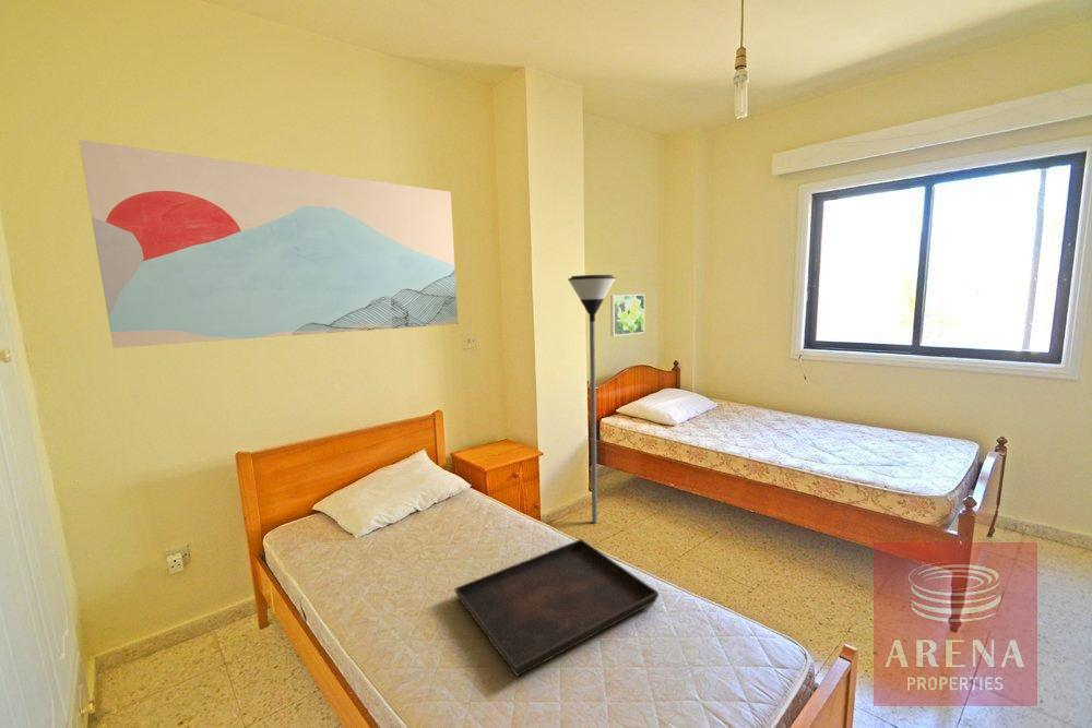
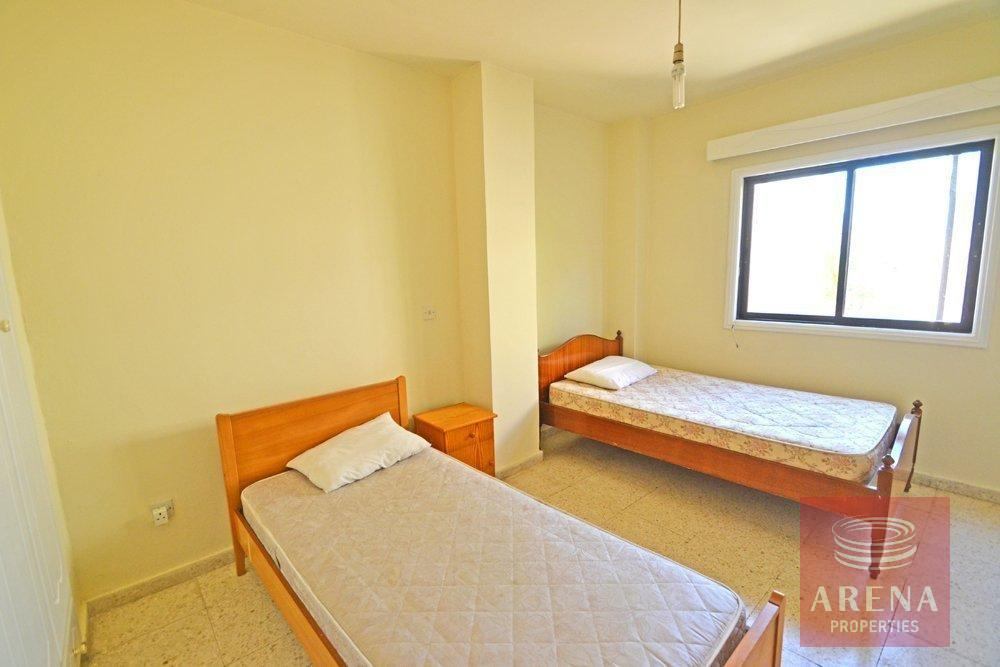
- floor lamp [567,274,617,524]
- serving tray [453,538,660,678]
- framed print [609,294,645,337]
- wall art [78,139,459,349]
